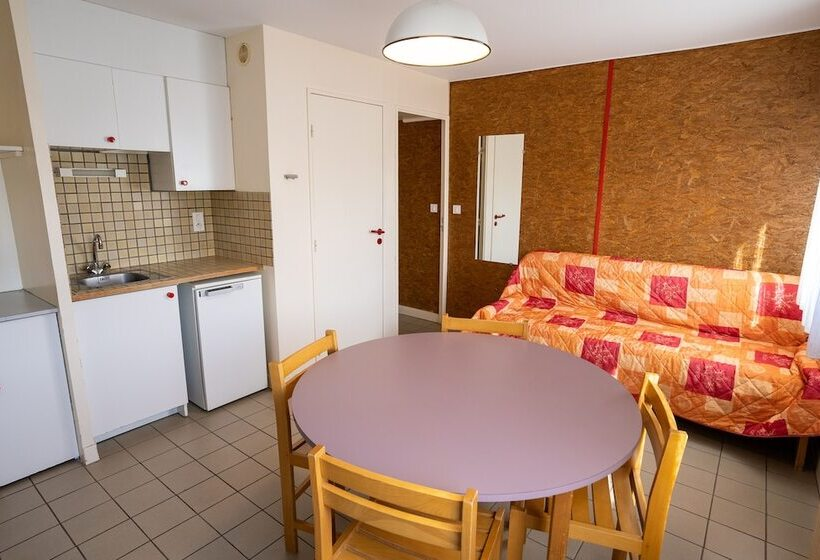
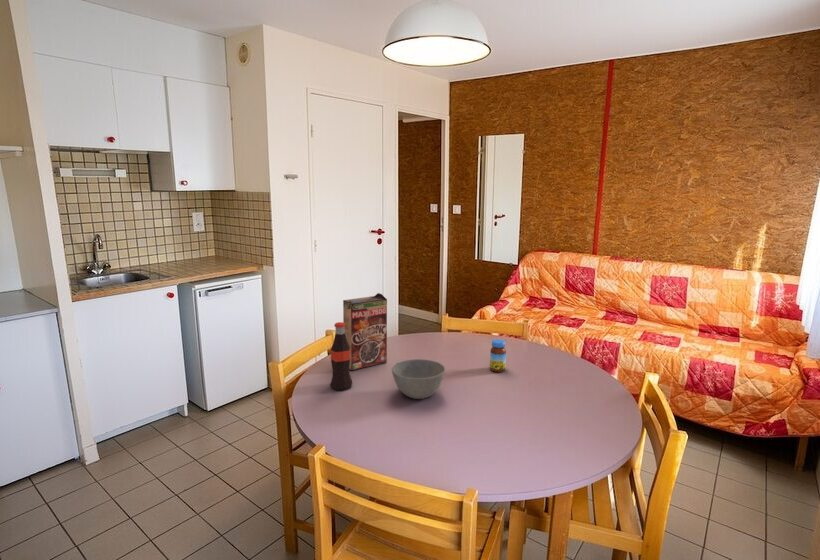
+ jar [489,338,507,373]
+ cereal box [342,292,388,371]
+ bottle [330,321,353,391]
+ bowl [391,358,446,400]
